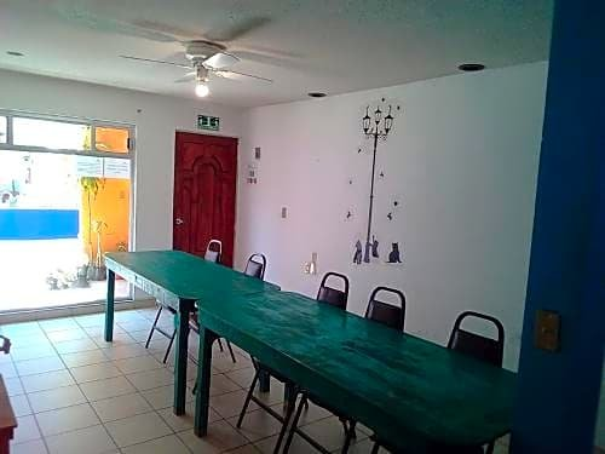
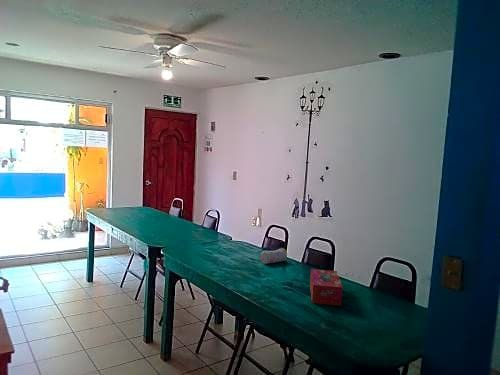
+ tissue box [309,268,344,307]
+ pencil case [259,247,288,265]
